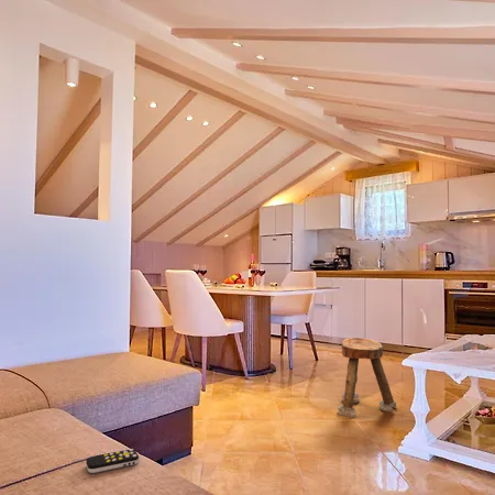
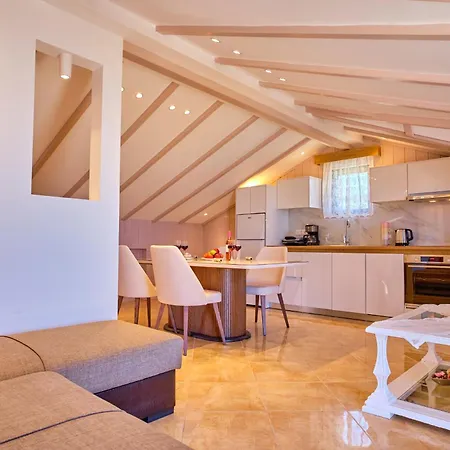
- remote control [85,448,140,474]
- stool [336,337,397,418]
